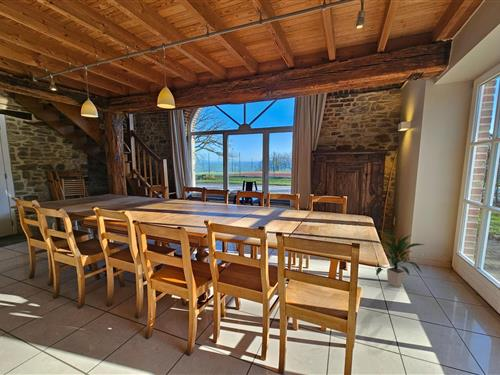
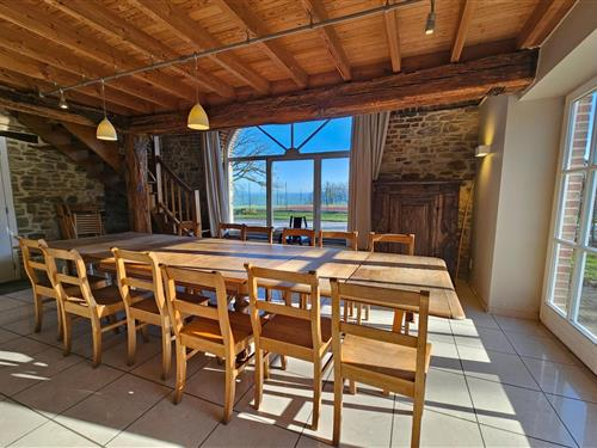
- indoor plant [375,230,425,288]
